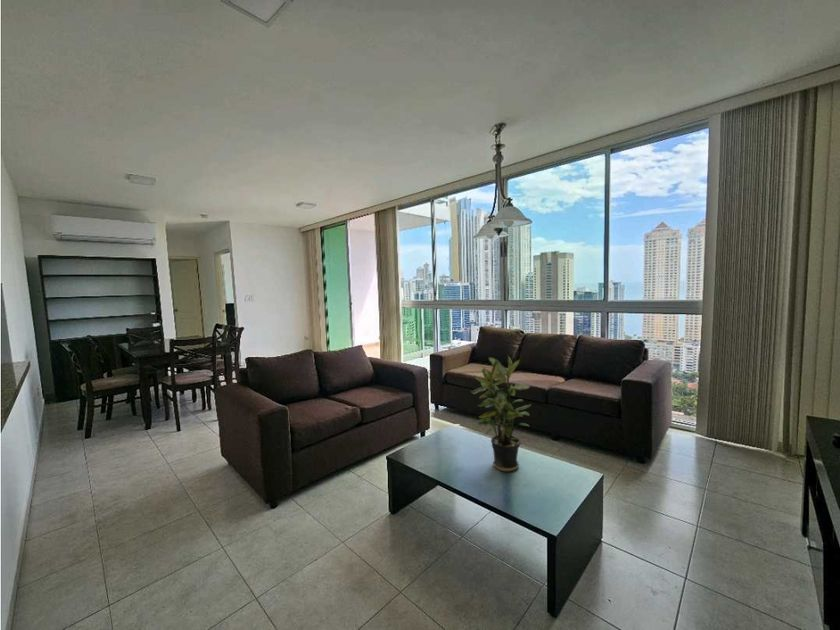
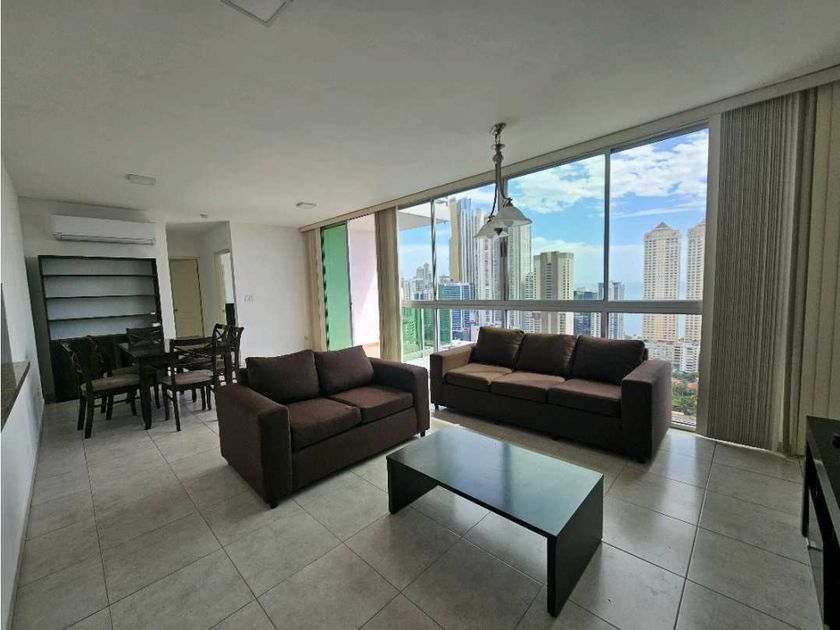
- potted plant [469,355,532,473]
